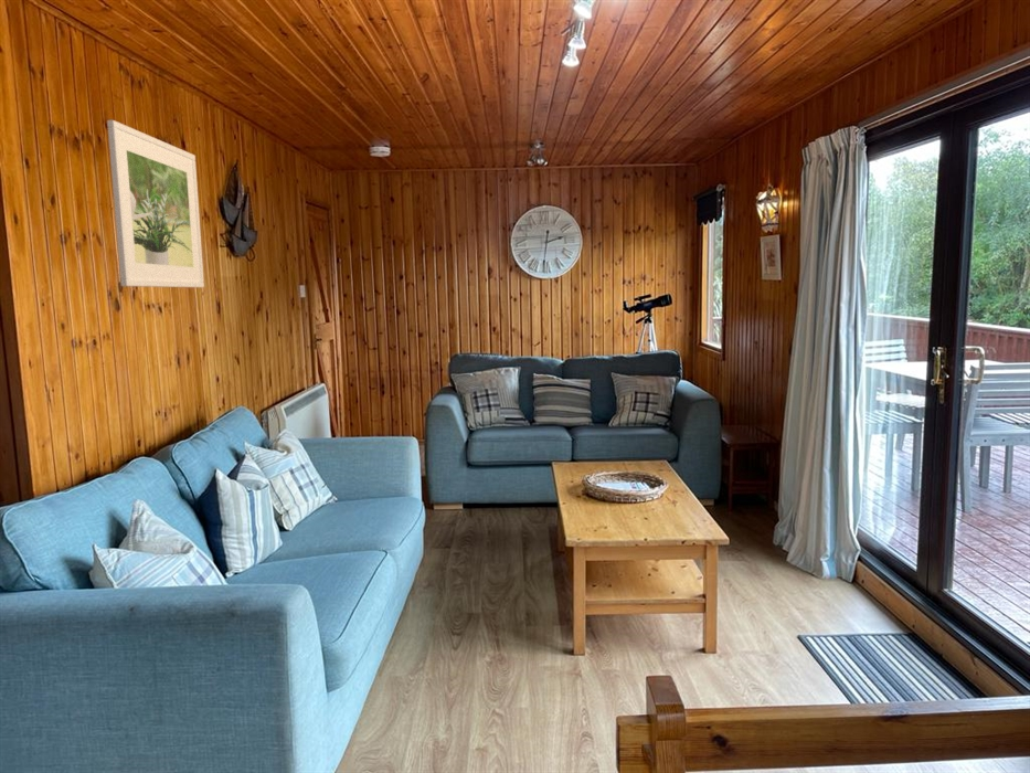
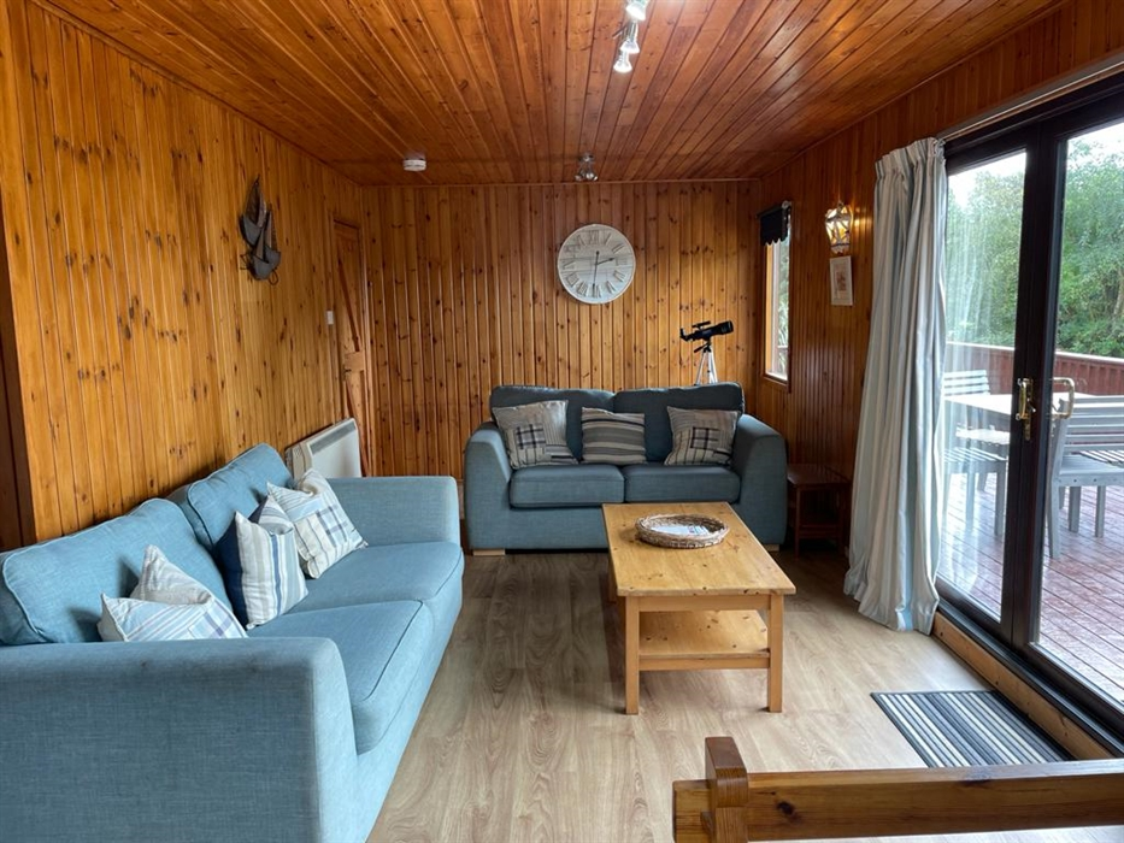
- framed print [106,119,205,288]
